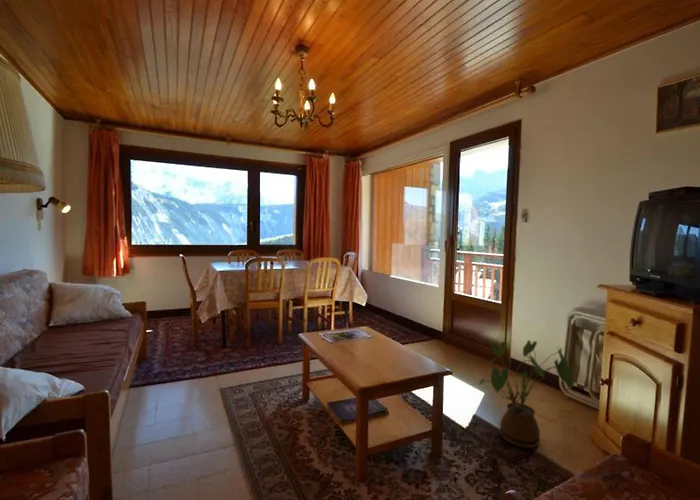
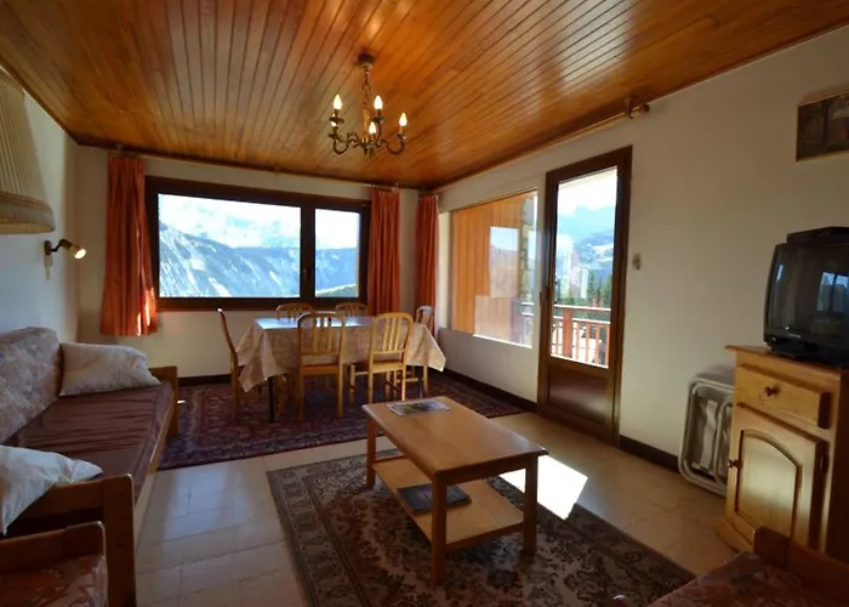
- house plant [477,339,576,449]
